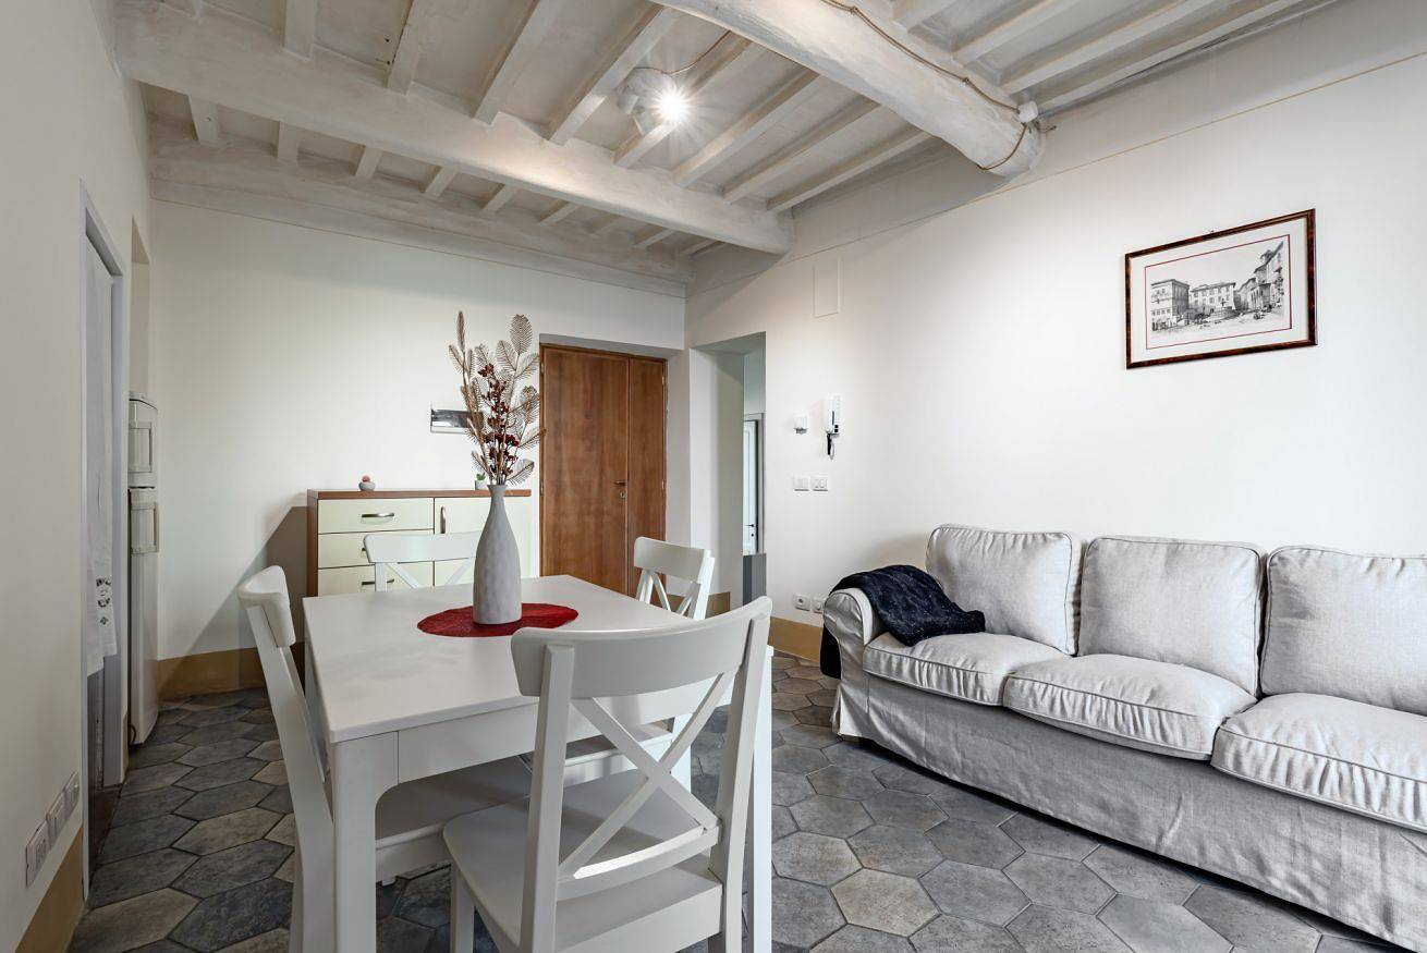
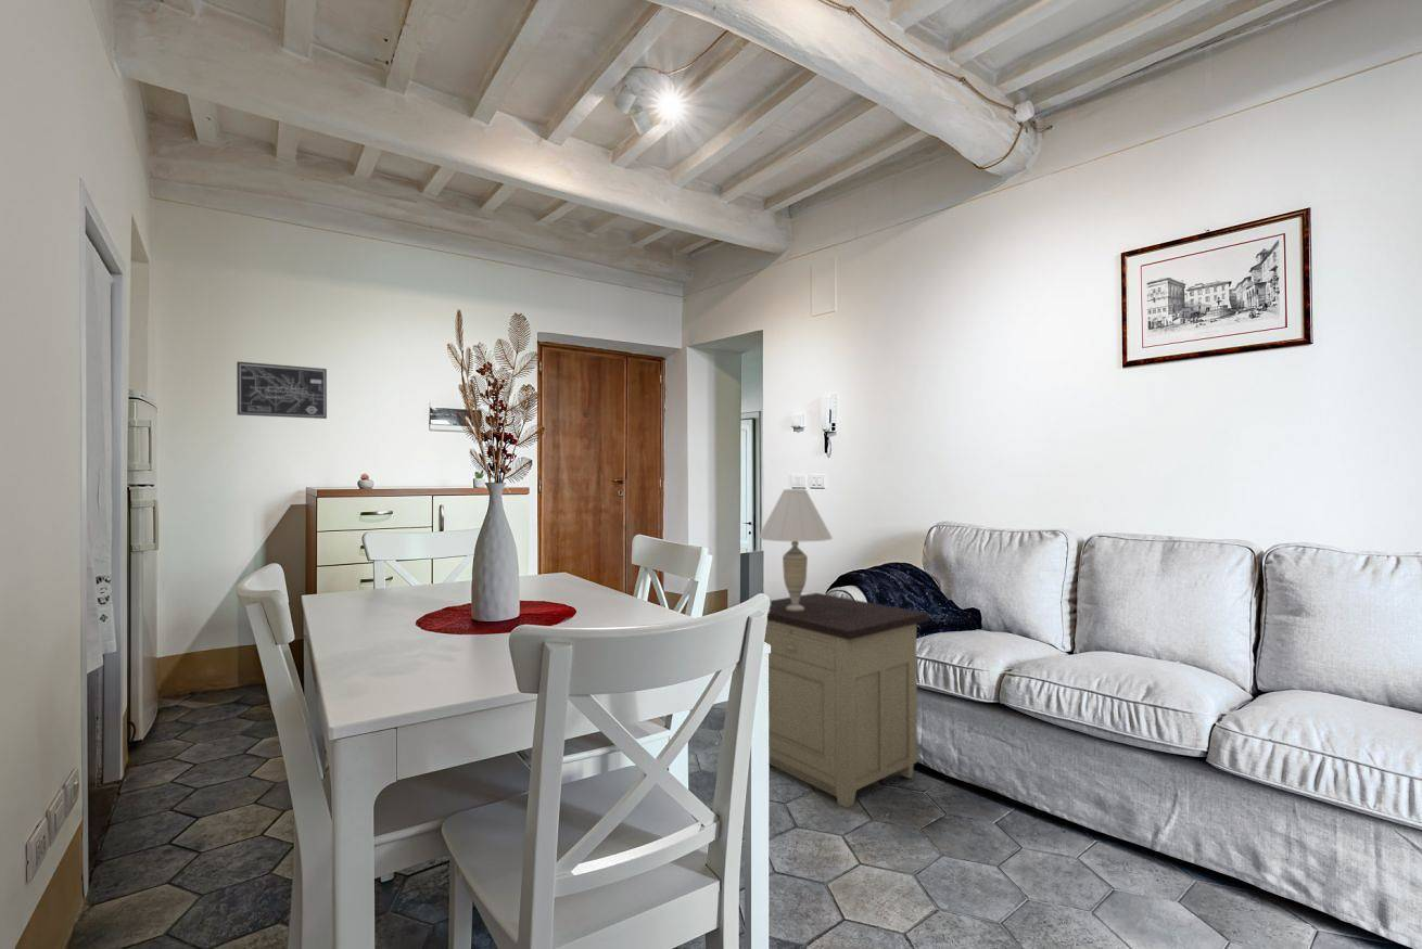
+ wall art [236,360,328,420]
+ table lamp [758,488,834,611]
+ nightstand [764,592,929,809]
